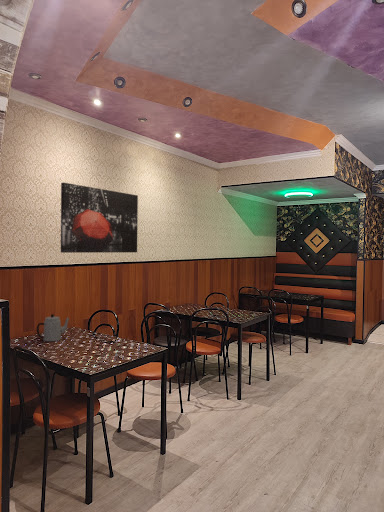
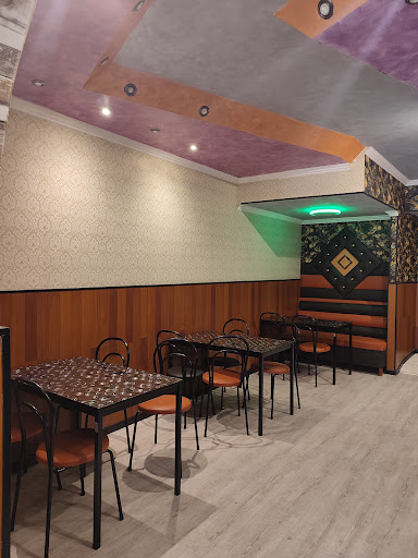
- teapot [36,313,70,342]
- wall art [60,182,139,254]
